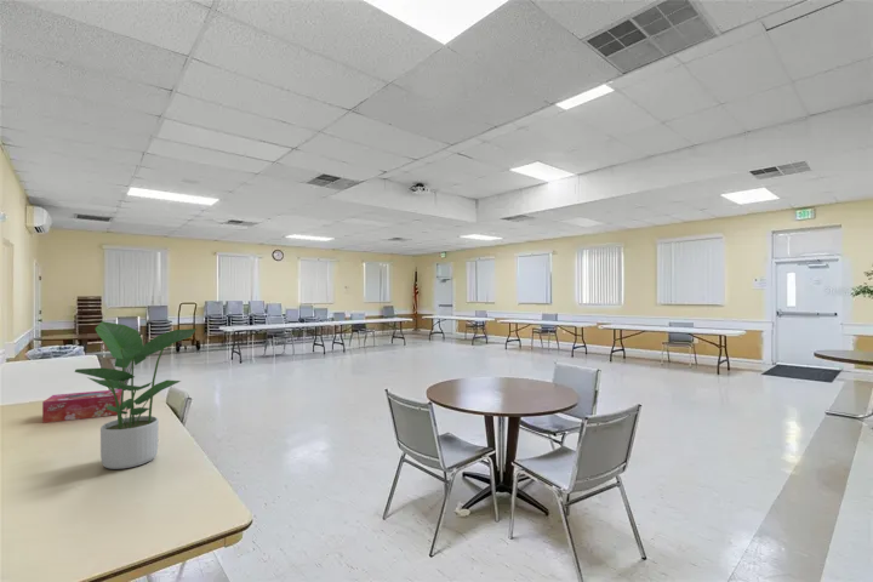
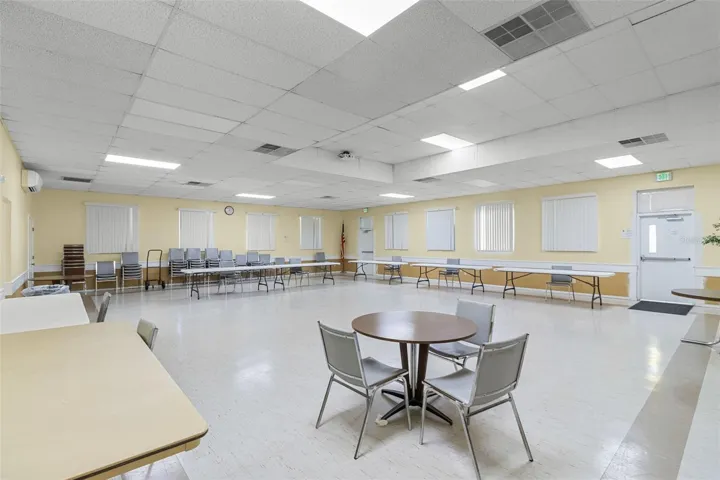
- potted plant [74,320,198,470]
- tissue box [41,388,125,424]
